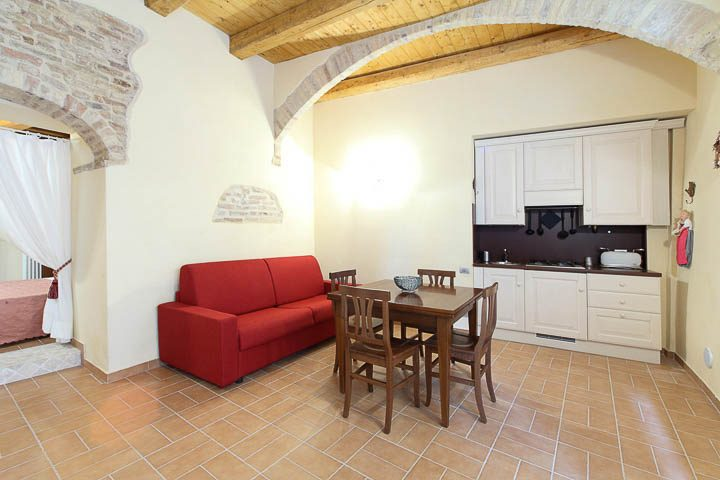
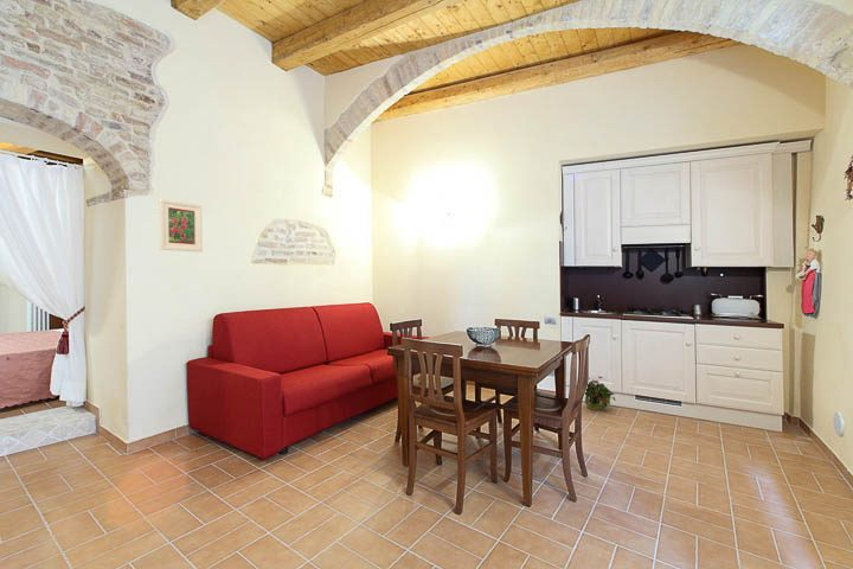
+ potted plant [584,376,617,411]
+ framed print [158,198,204,252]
